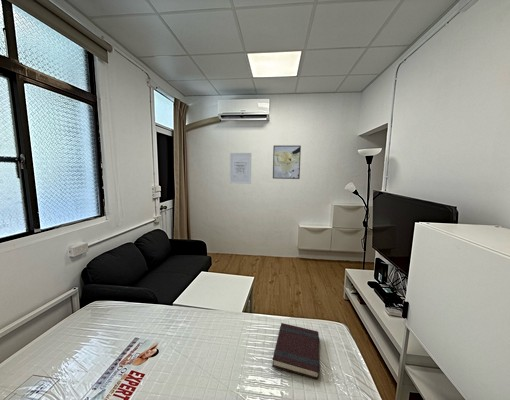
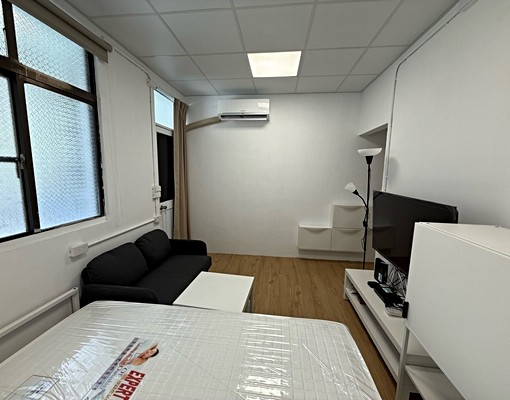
- wall art [229,152,252,185]
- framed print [272,144,302,180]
- book [271,322,321,380]
